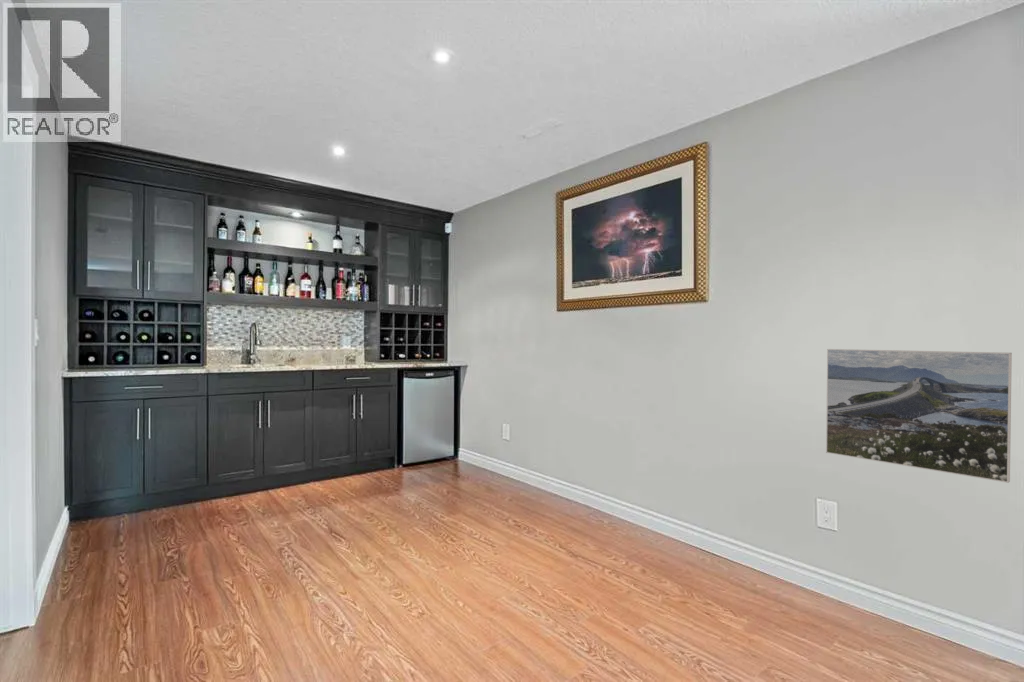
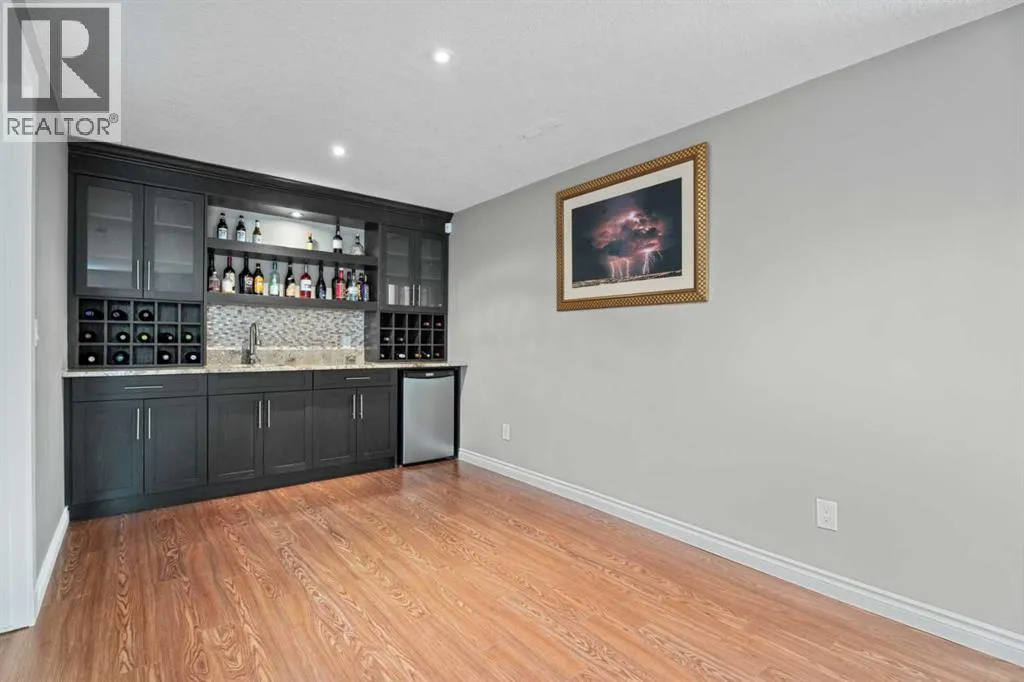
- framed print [825,348,1013,484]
